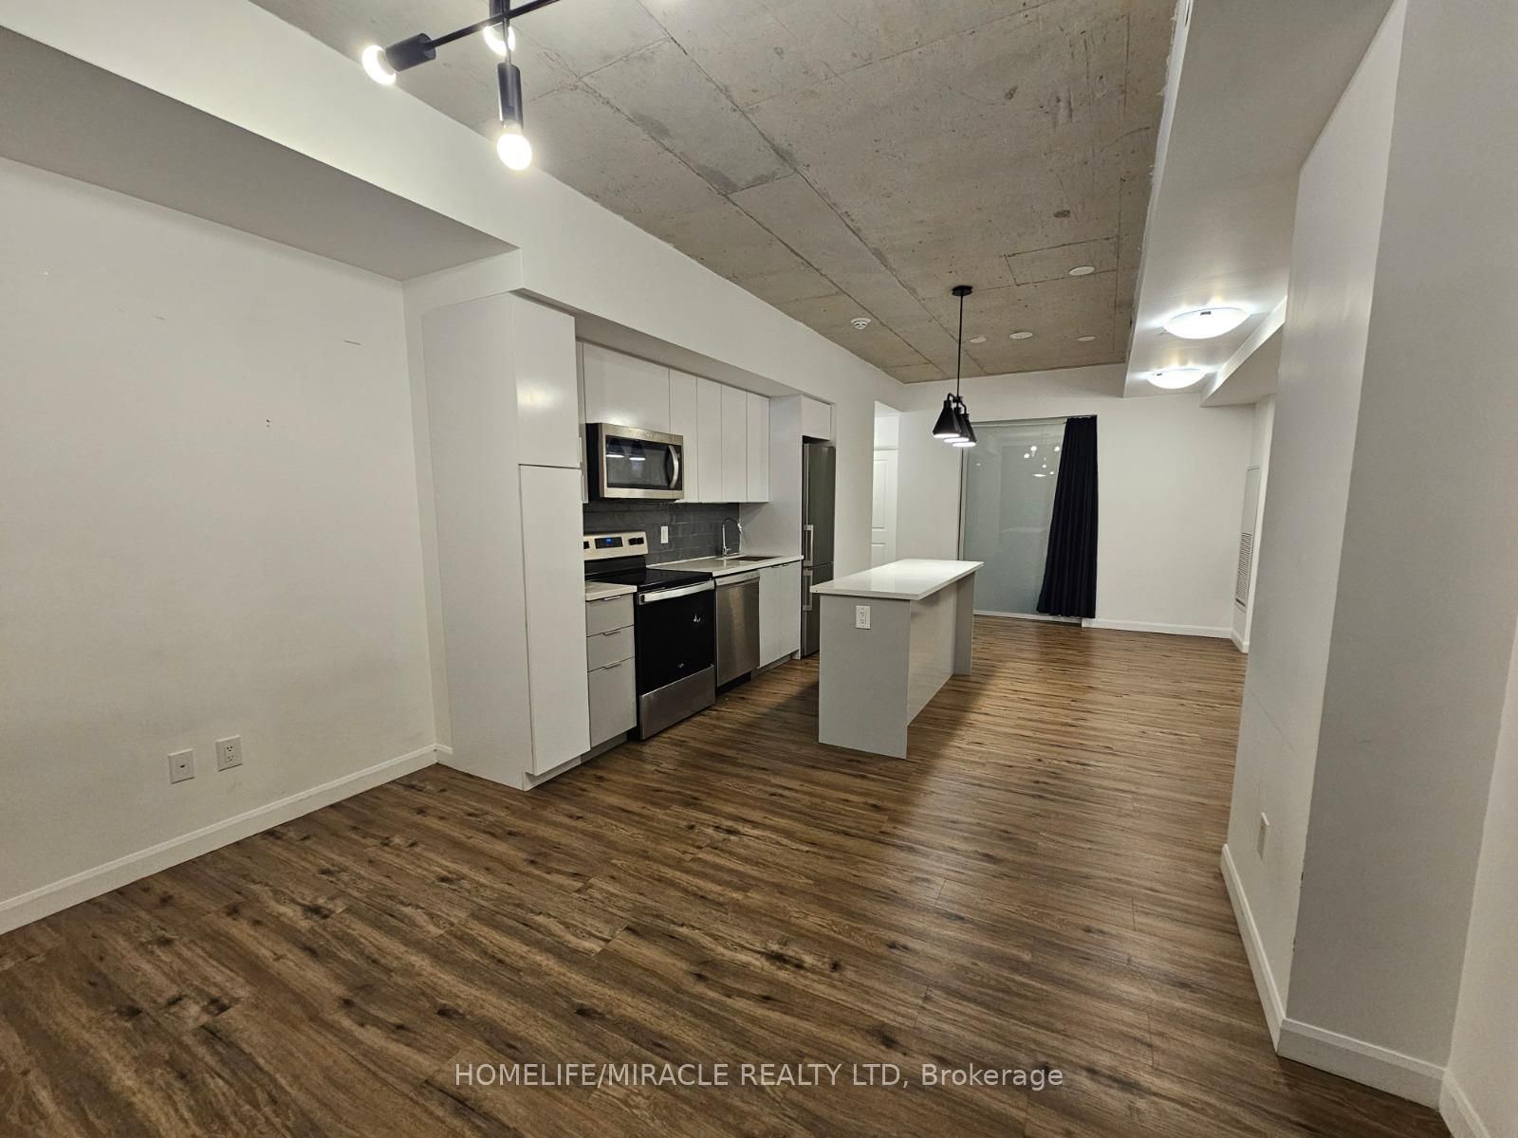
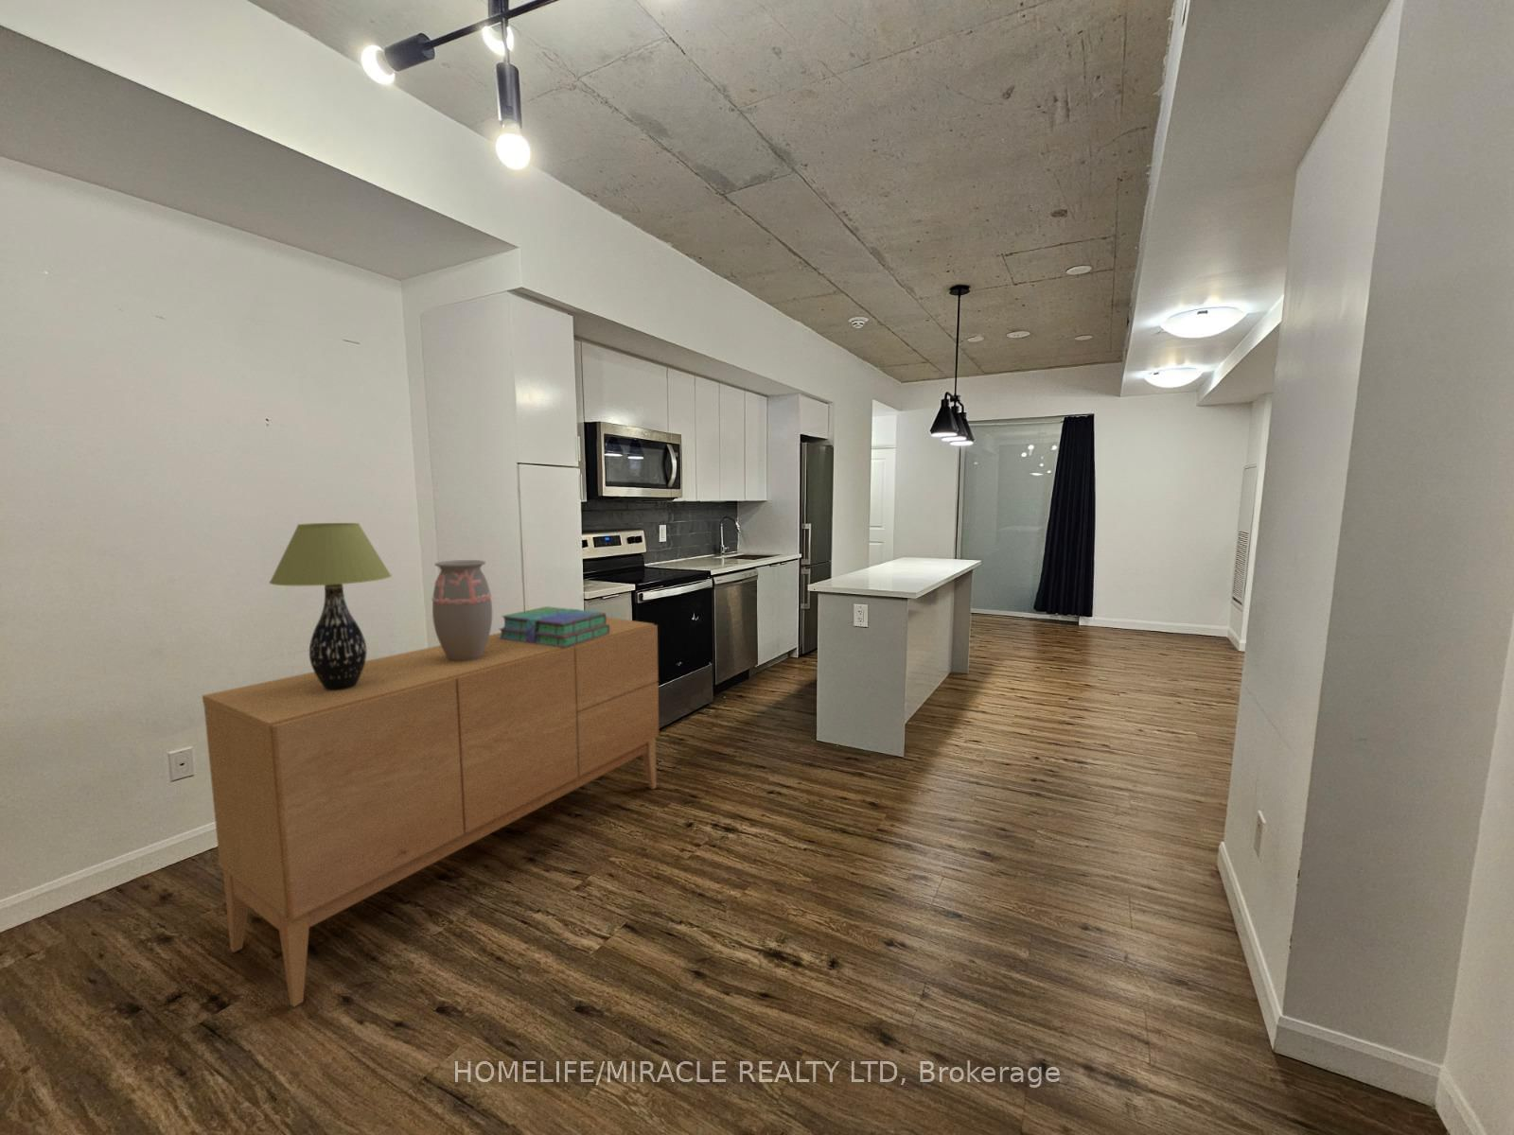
+ decorative vase [432,559,494,662]
+ stack of books [498,606,609,647]
+ table lamp [268,522,392,690]
+ sideboard [201,615,659,1009]
